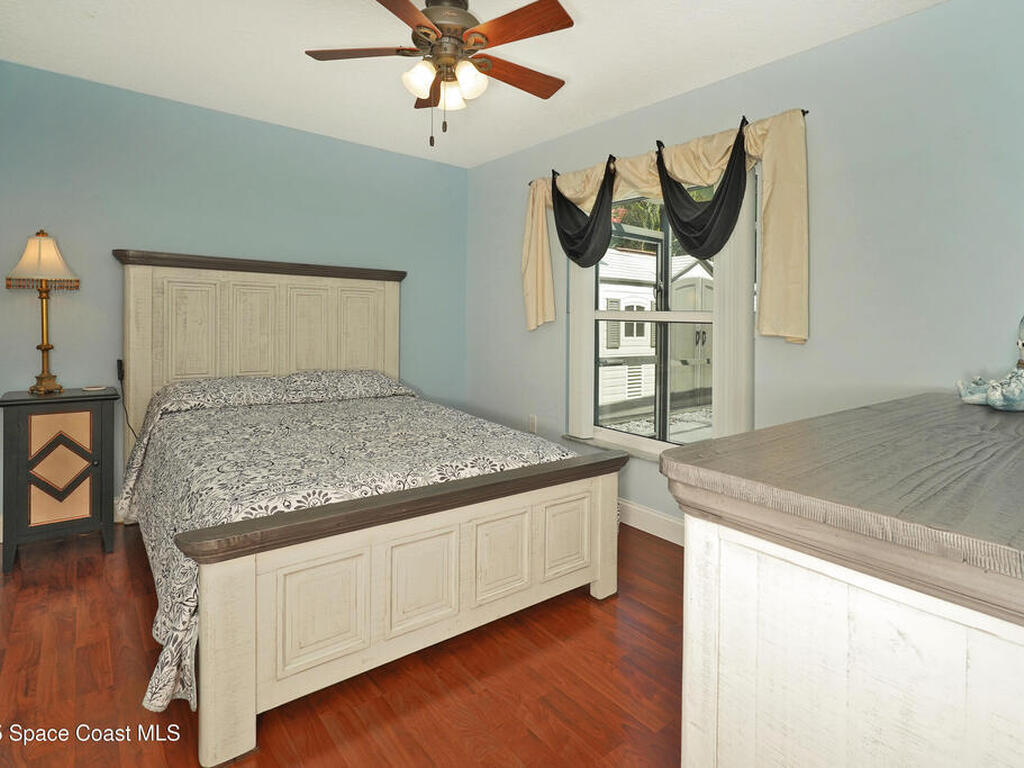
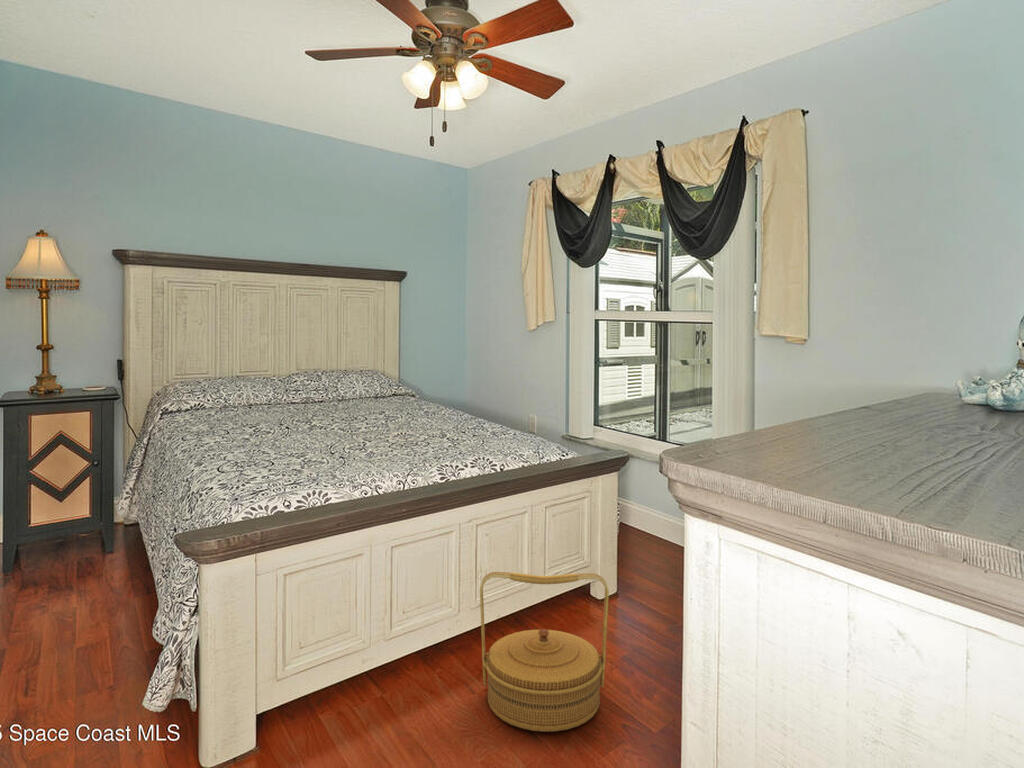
+ woven basket [479,571,610,733]
